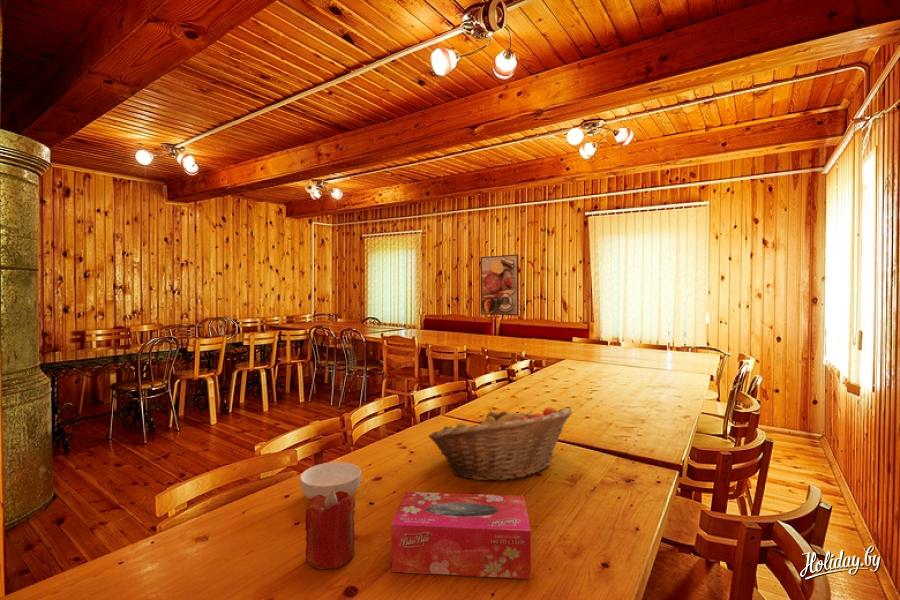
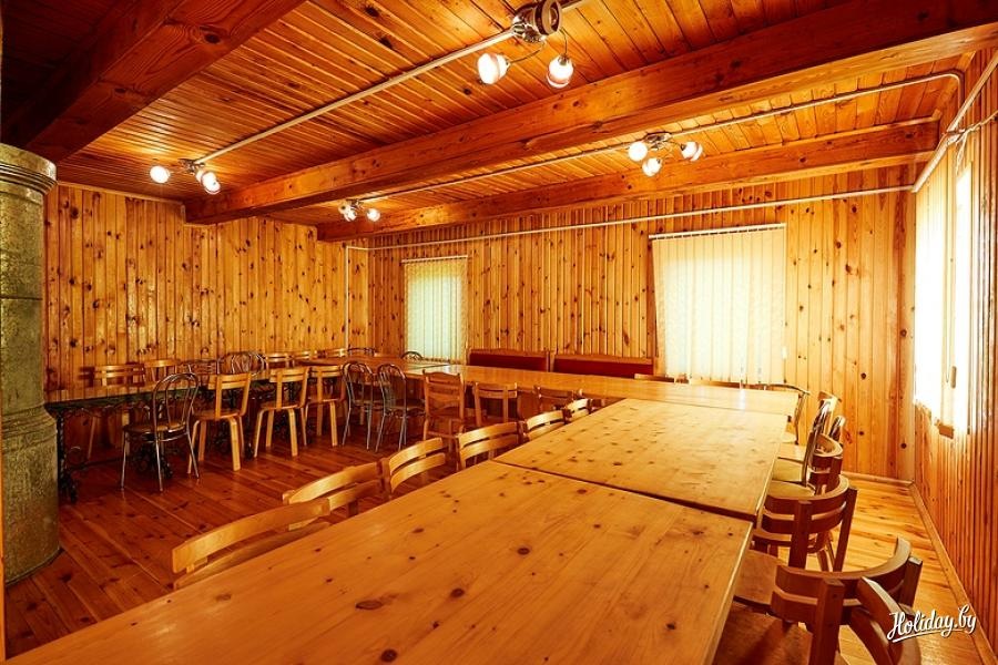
- tissue box [390,491,532,580]
- cereal bowl [299,461,362,500]
- fruit basket [428,406,574,482]
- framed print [480,253,520,316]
- candle [304,489,356,570]
